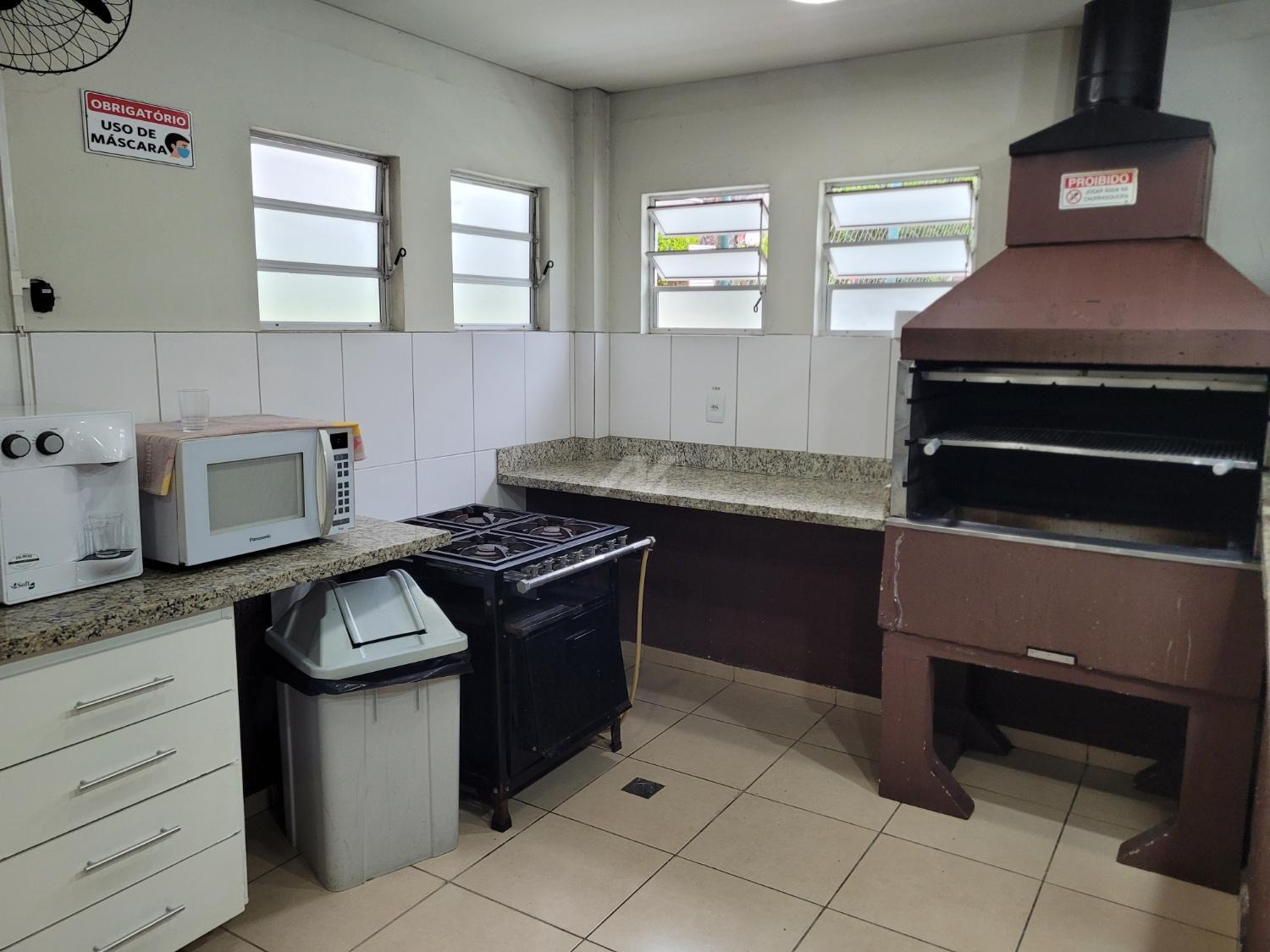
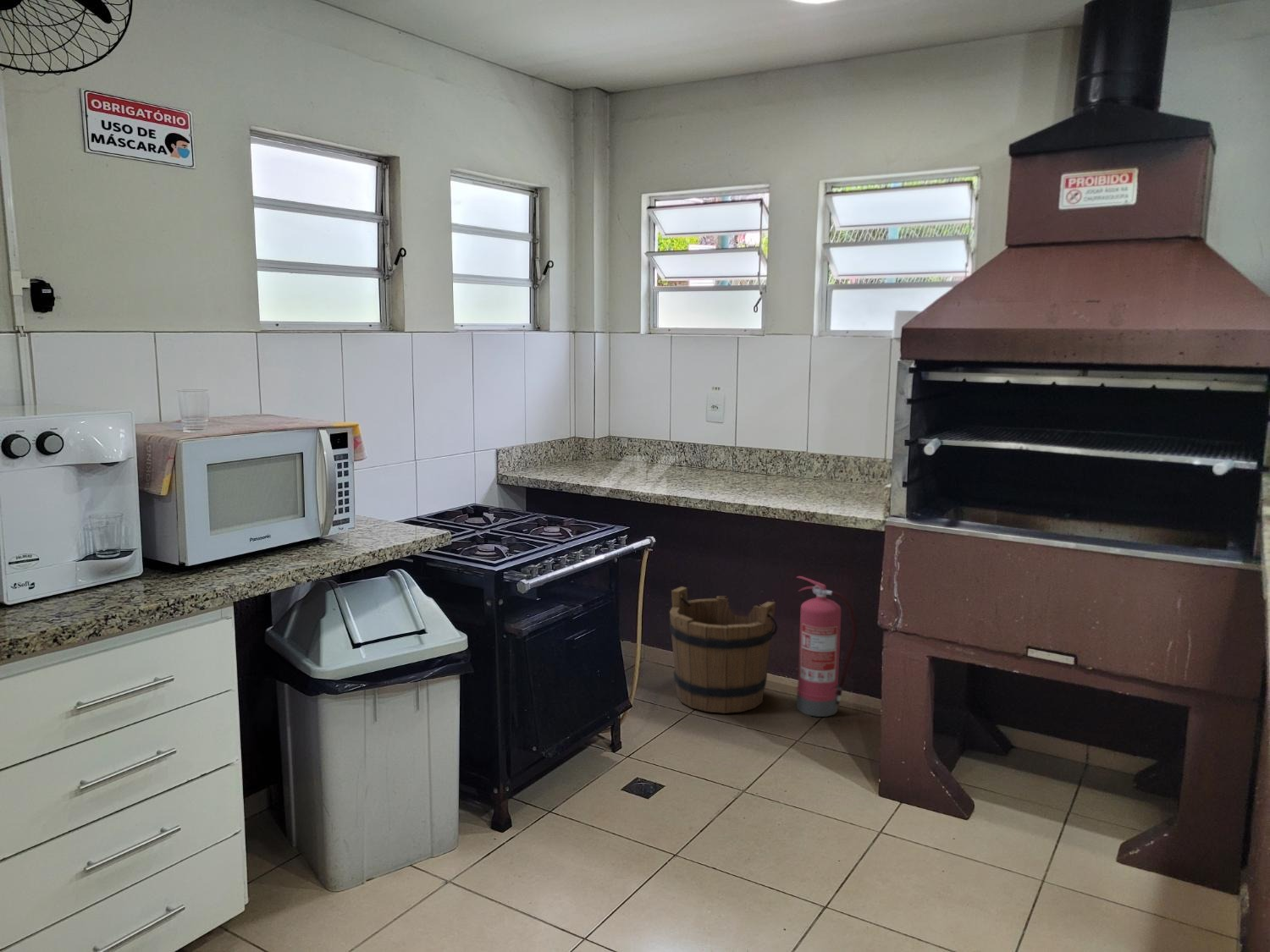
+ fire extinguisher [795,575,858,718]
+ bucket [669,586,779,714]
